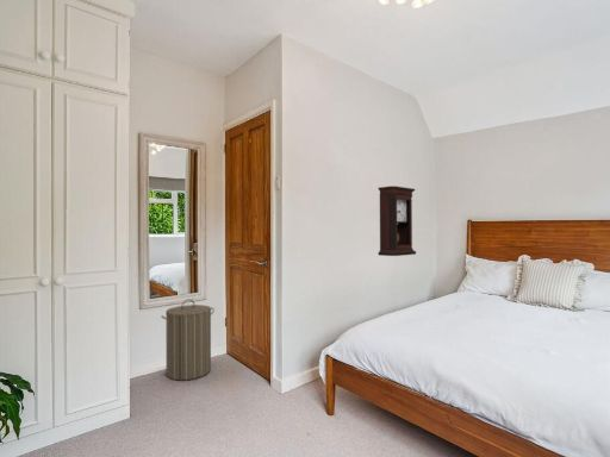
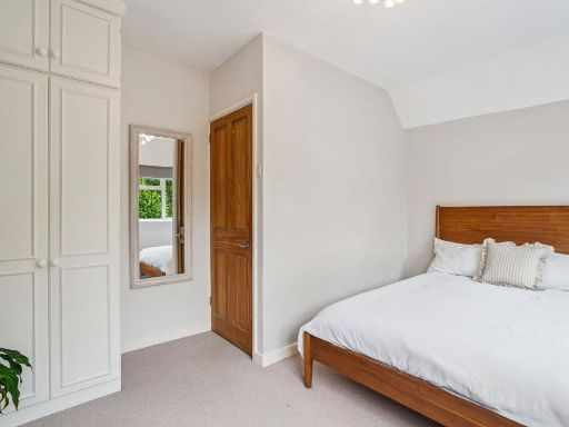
- laundry hamper [160,299,216,381]
- pendulum clock [376,184,417,257]
